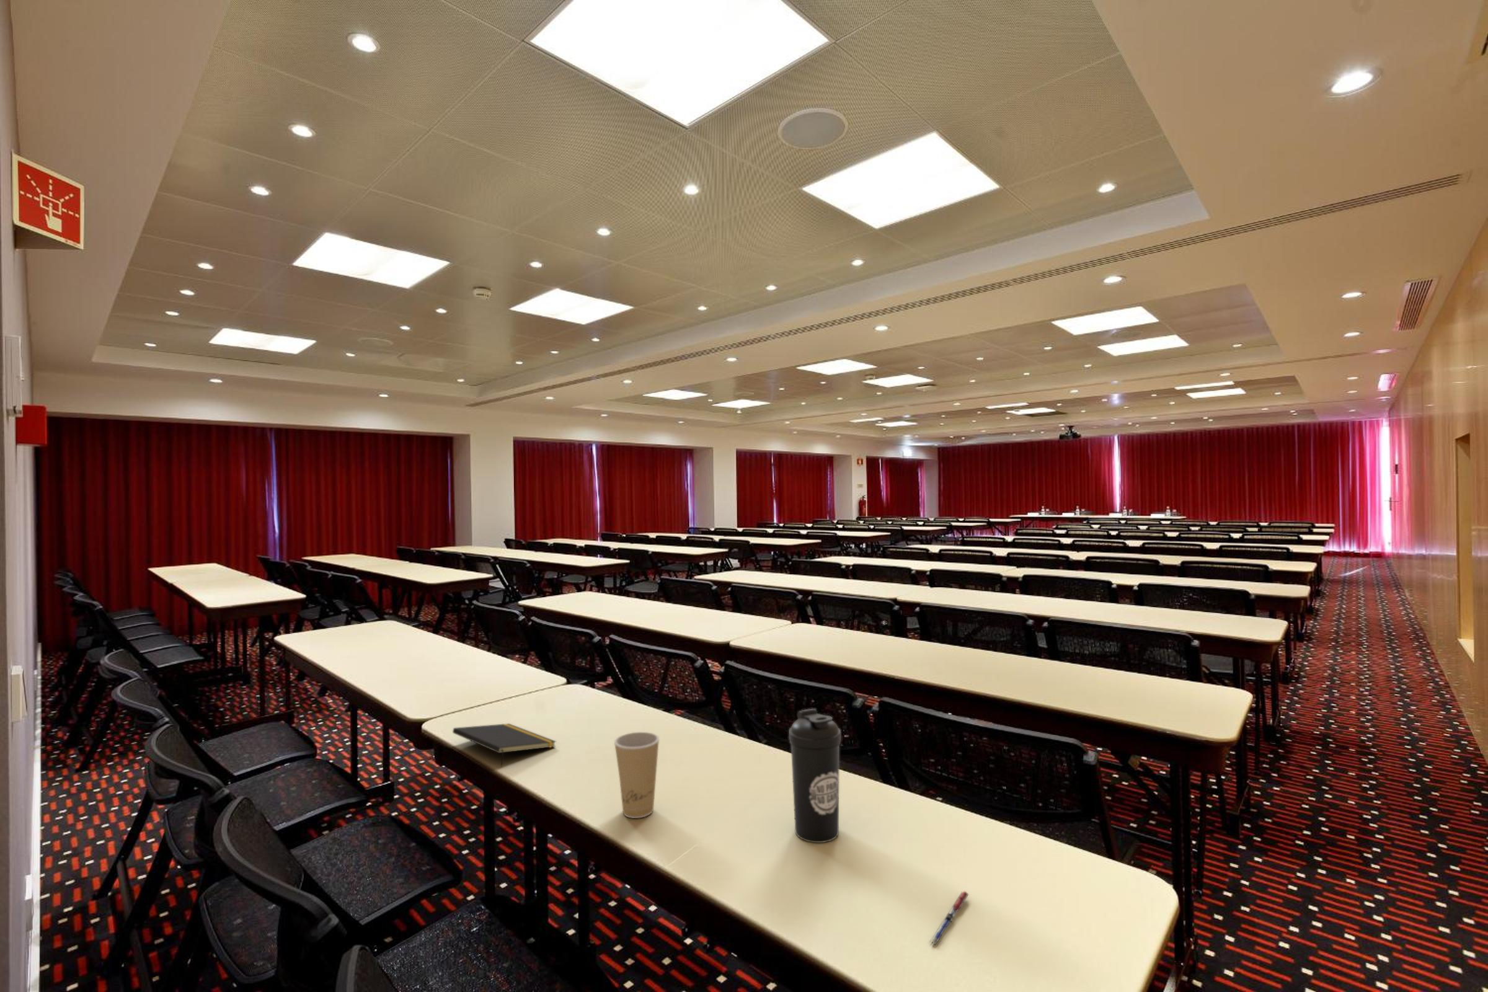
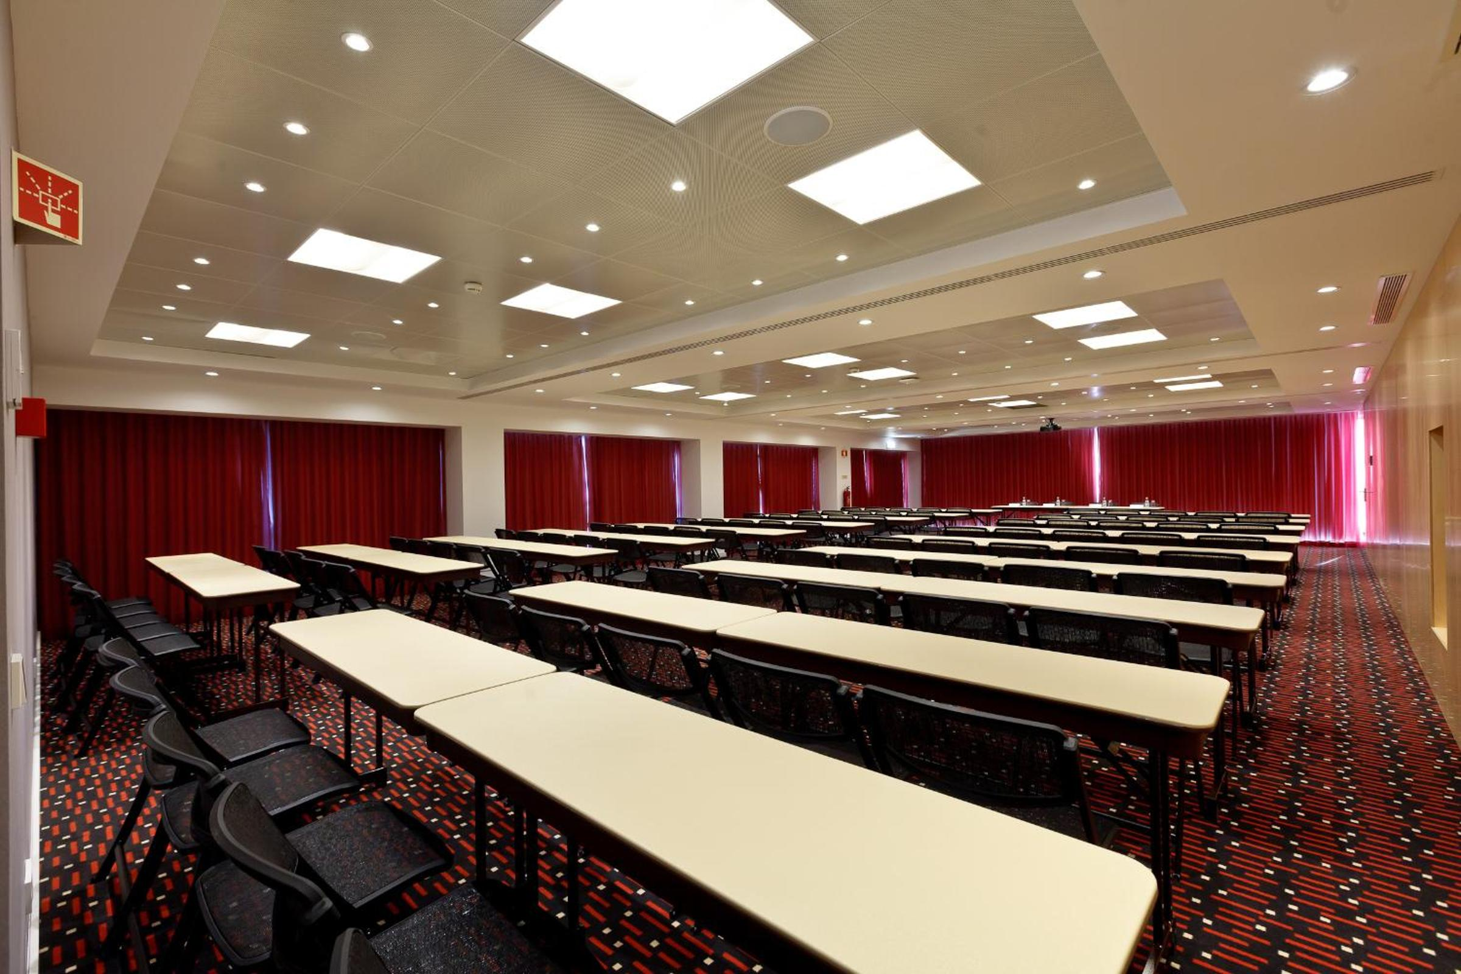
- notepad [452,723,557,767]
- pen [929,891,970,947]
- water bottle [788,709,841,844]
- paper cup [613,732,660,819]
